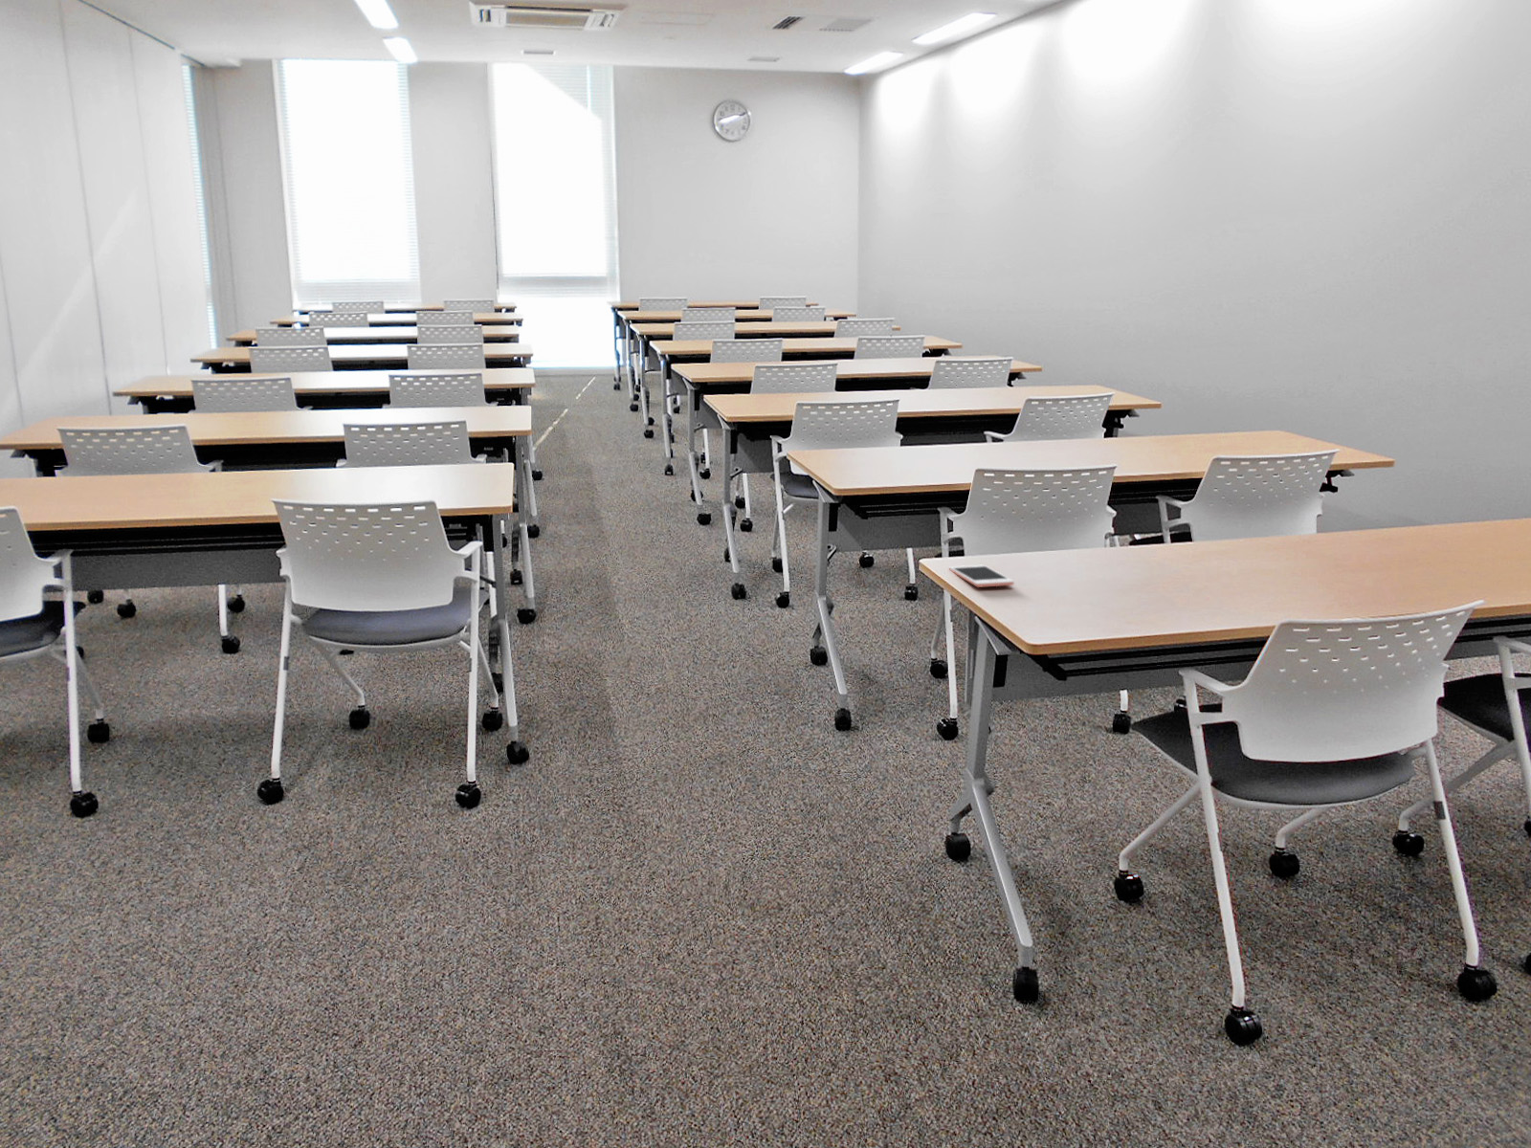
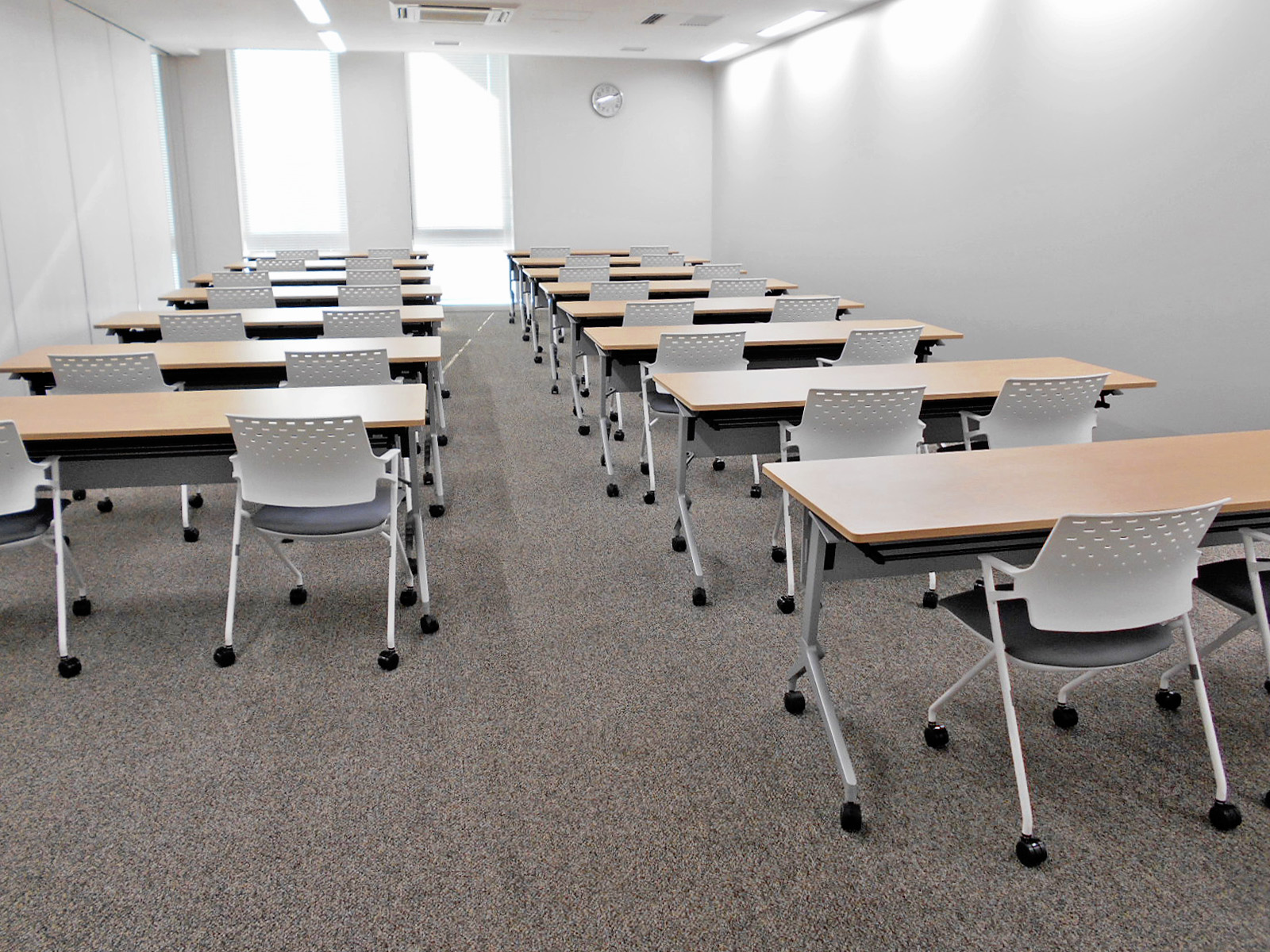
- cell phone [949,564,1015,588]
